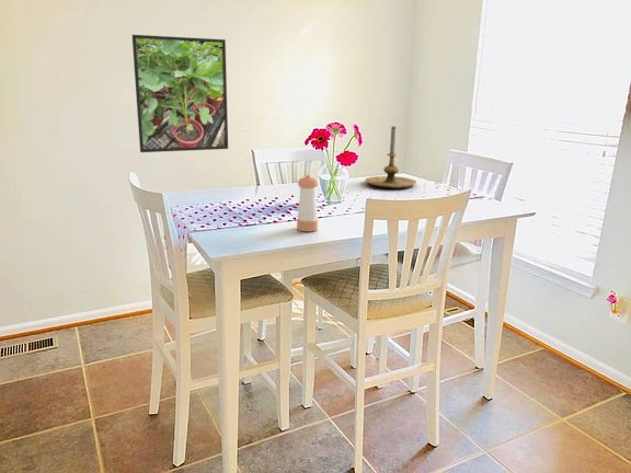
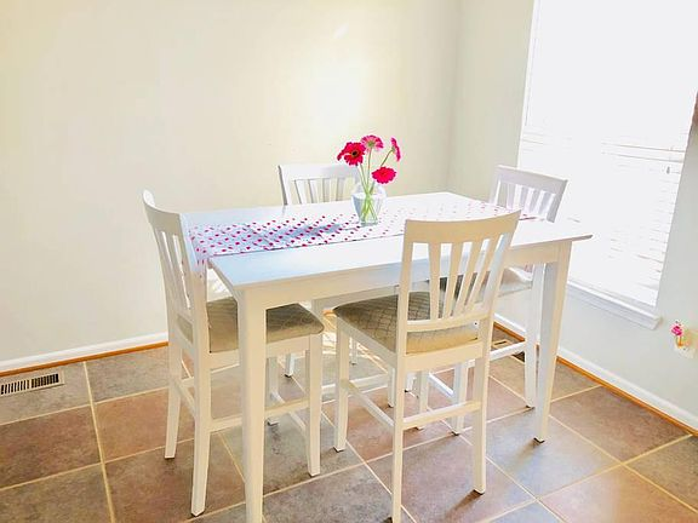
- pepper shaker [296,174,319,232]
- candle holder [365,125,417,188]
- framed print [131,34,229,153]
